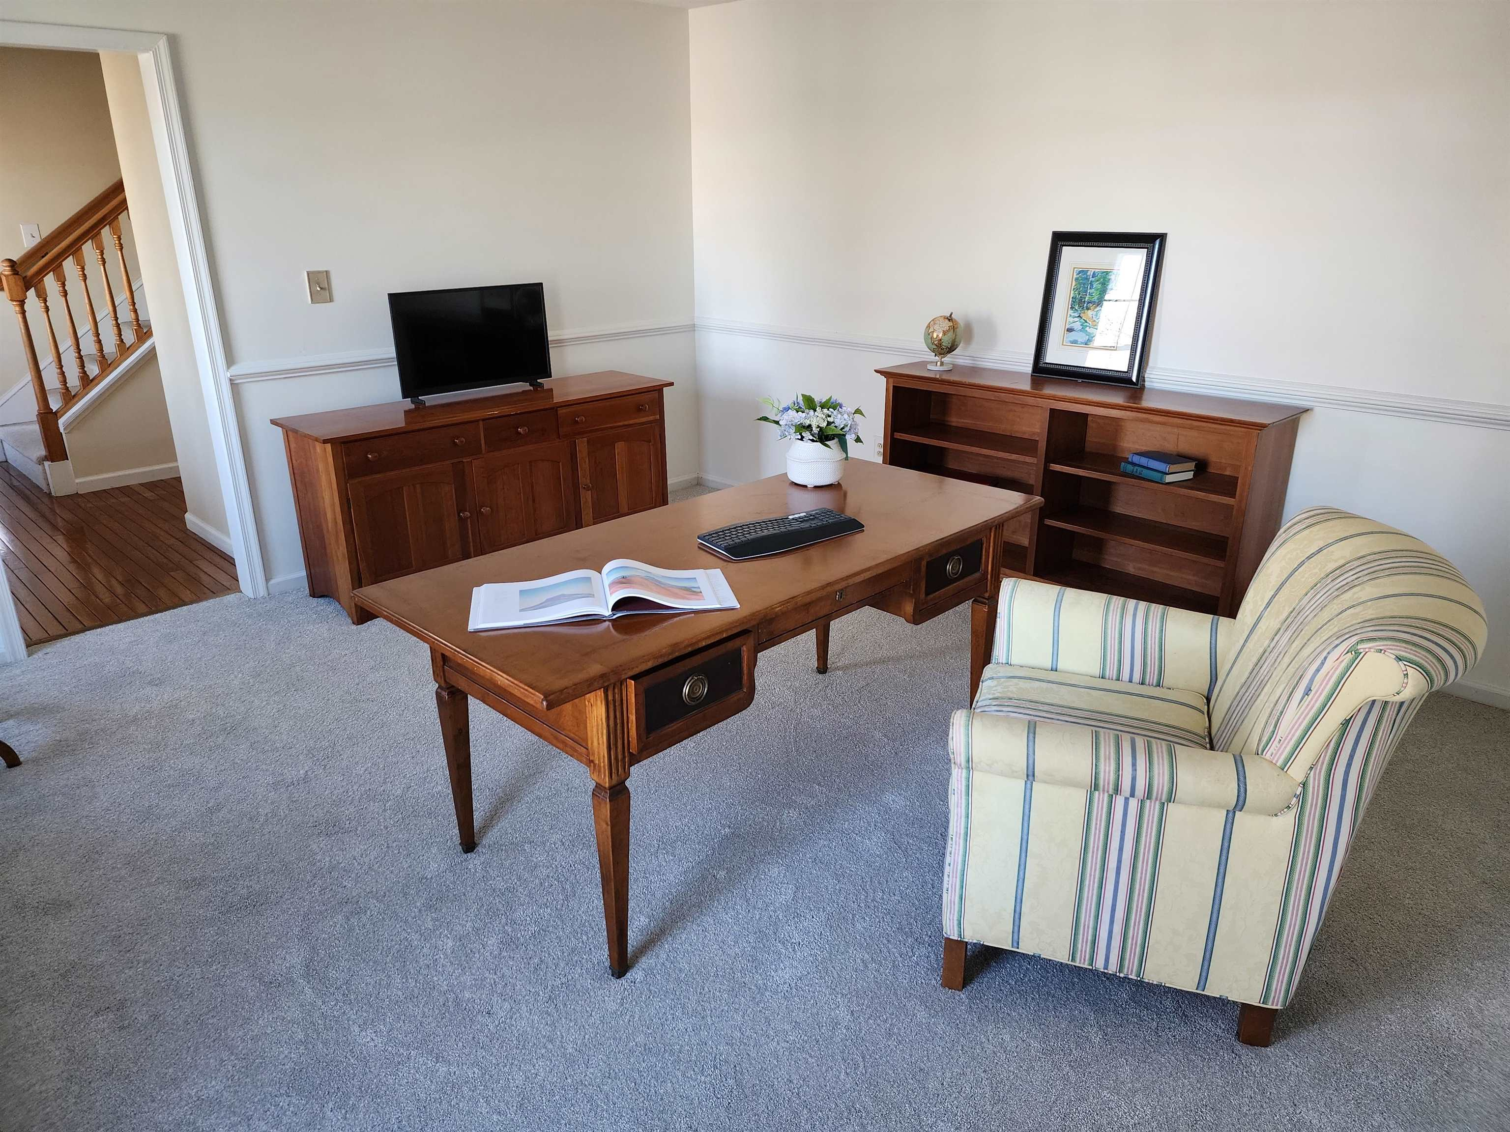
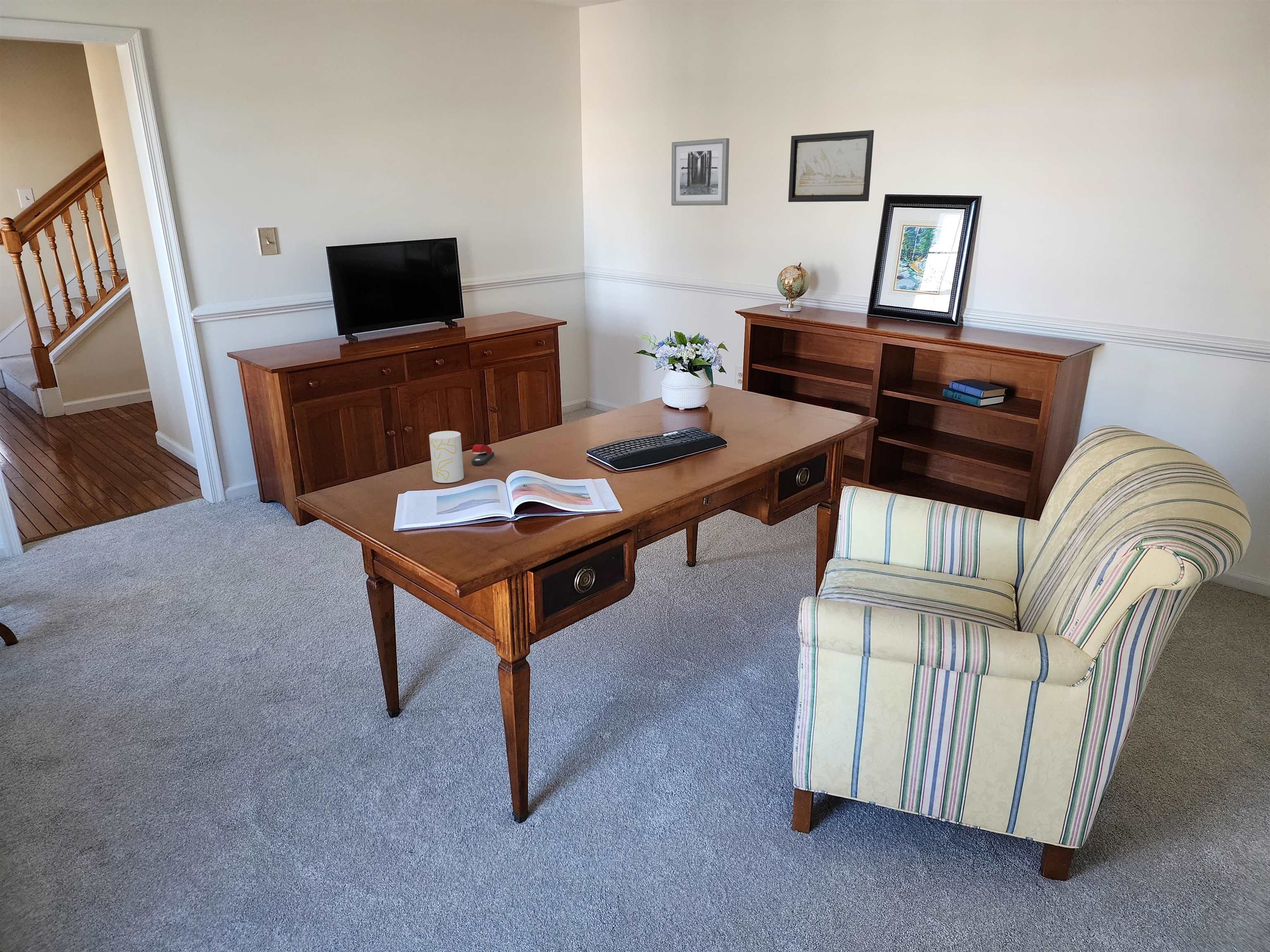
+ stapler [471,444,494,465]
+ wall art [788,130,874,202]
+ wall art [671,138,730,206]
+ cup [429,431,464,483]
